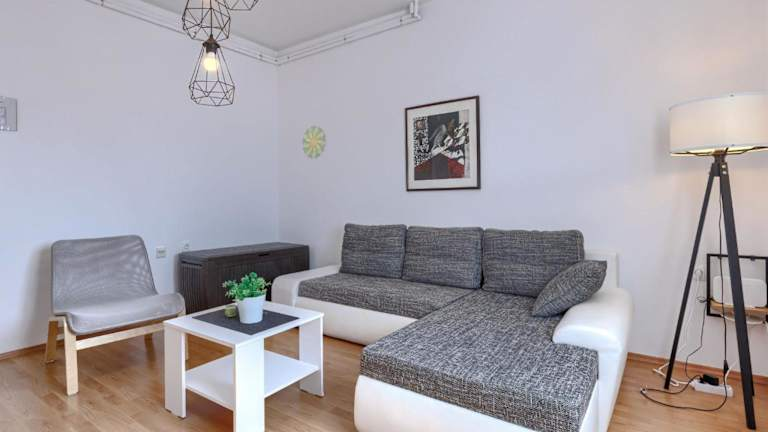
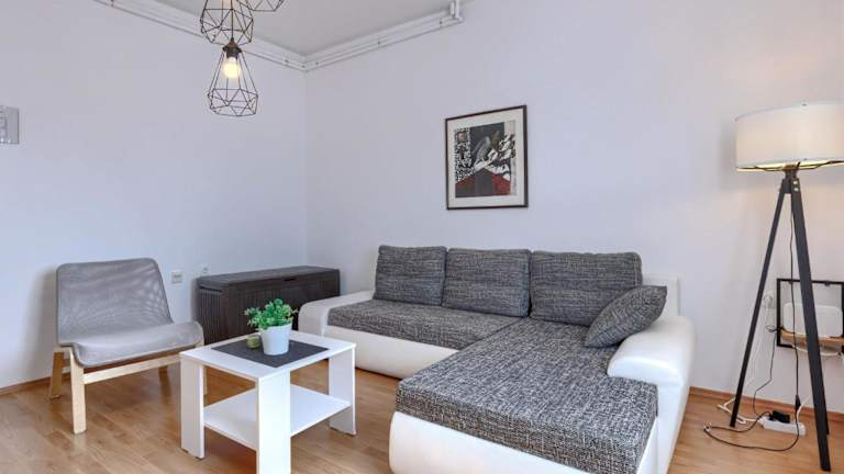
- decorative plate [301,124,327,160]
